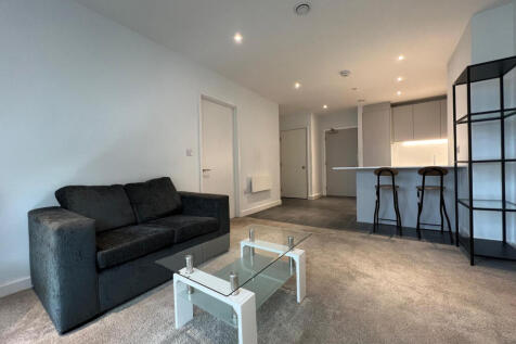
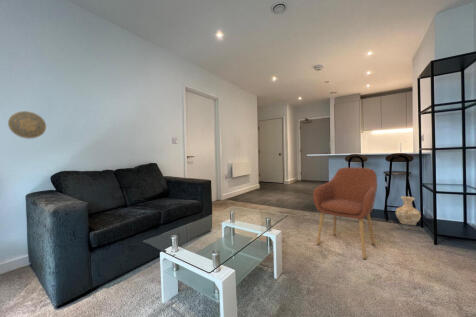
+ armchair [312,166,378,260]
+ vase [395,195,422,226]
+ decorative plate [7,110,47,140]
